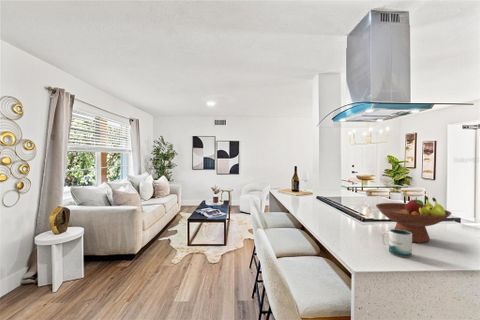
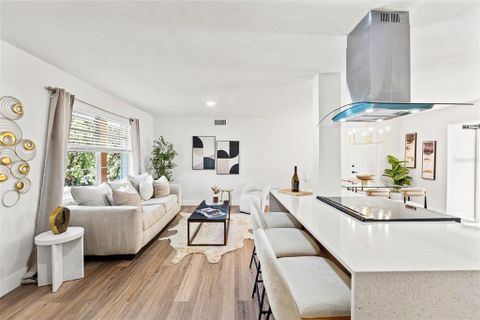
- mug [381,228,413,258]
- fruit bowl [375,195,453,244]
